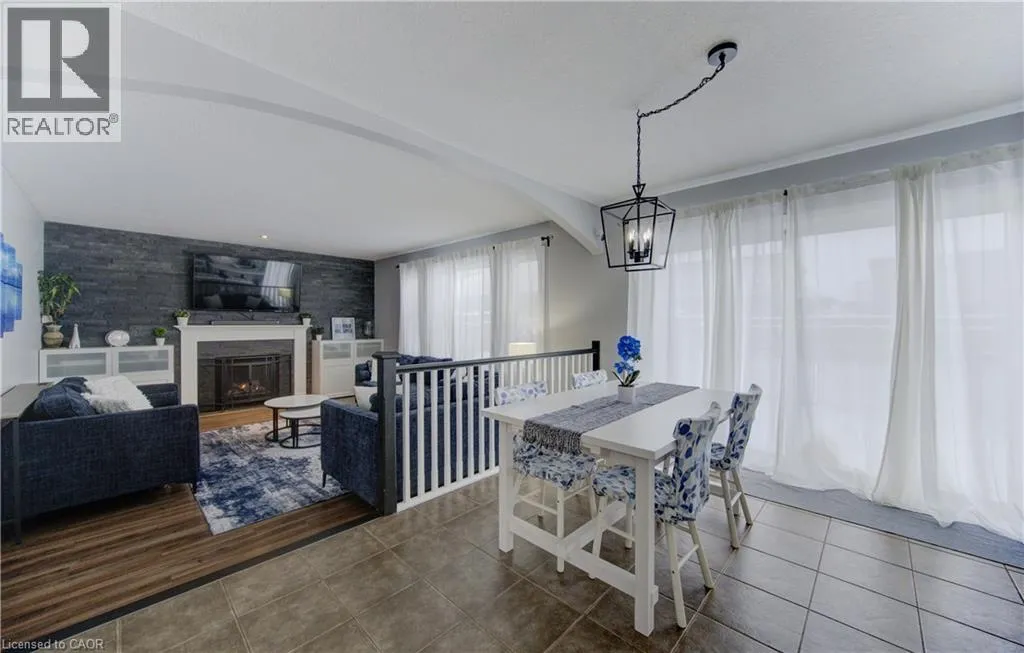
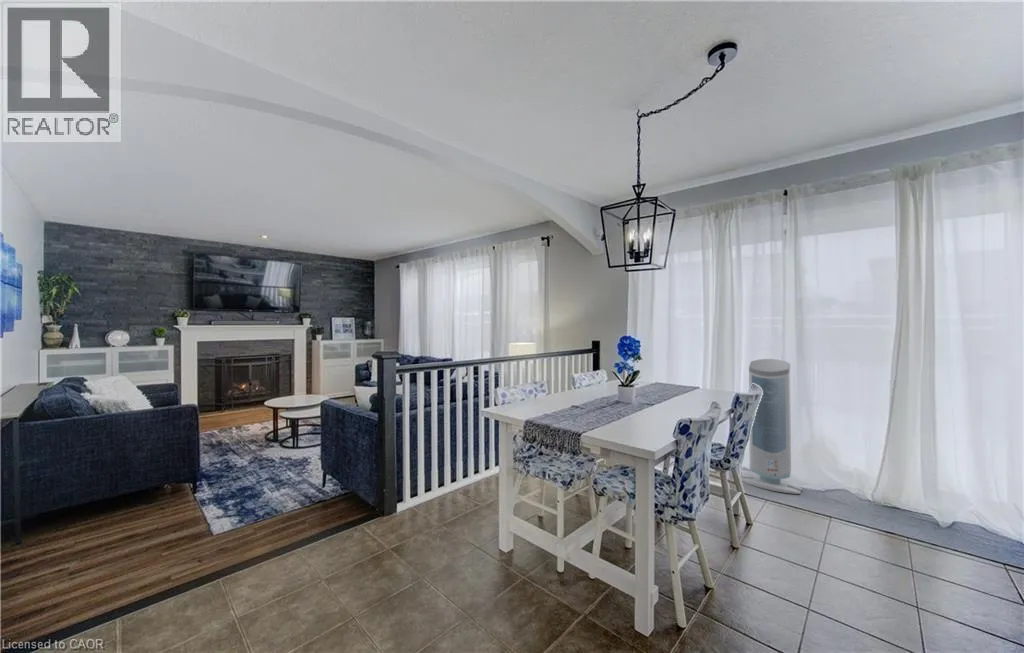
+ air purifier [741,358,803,495]
